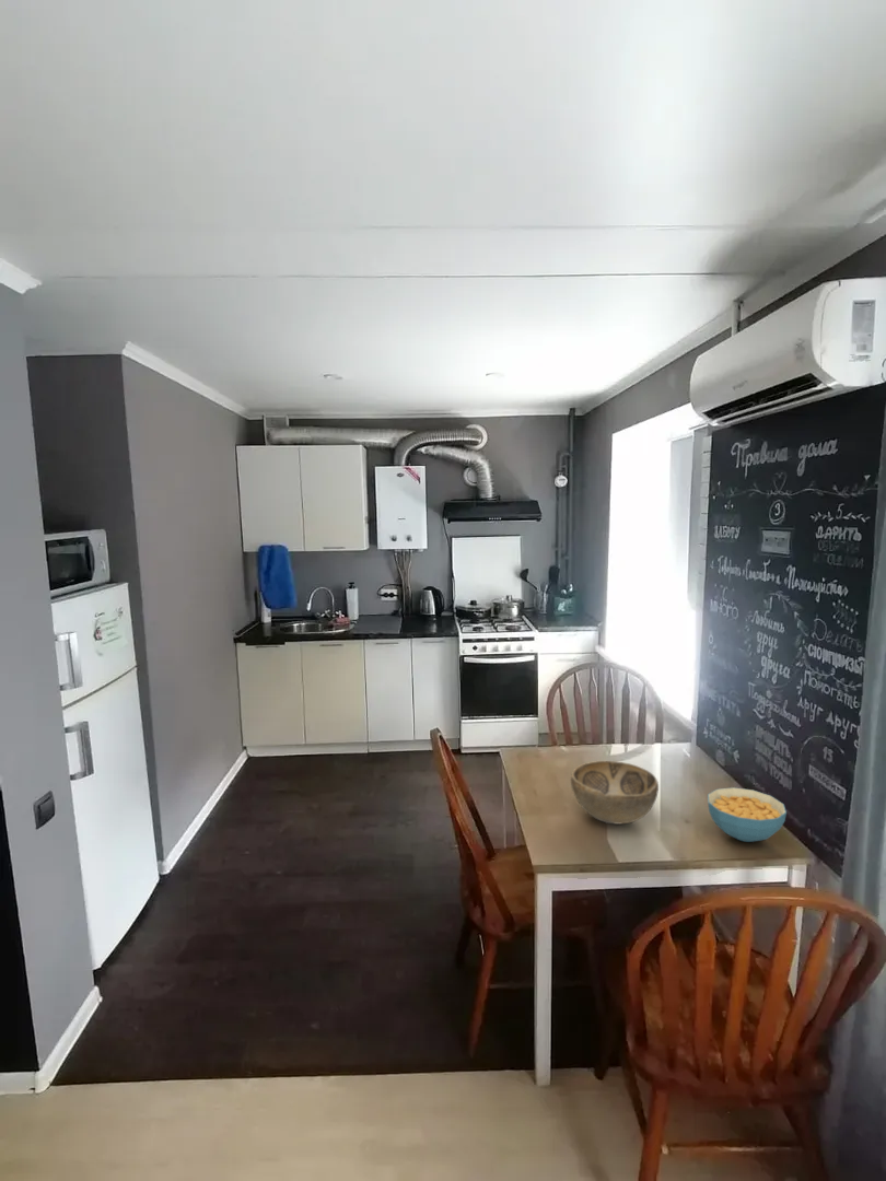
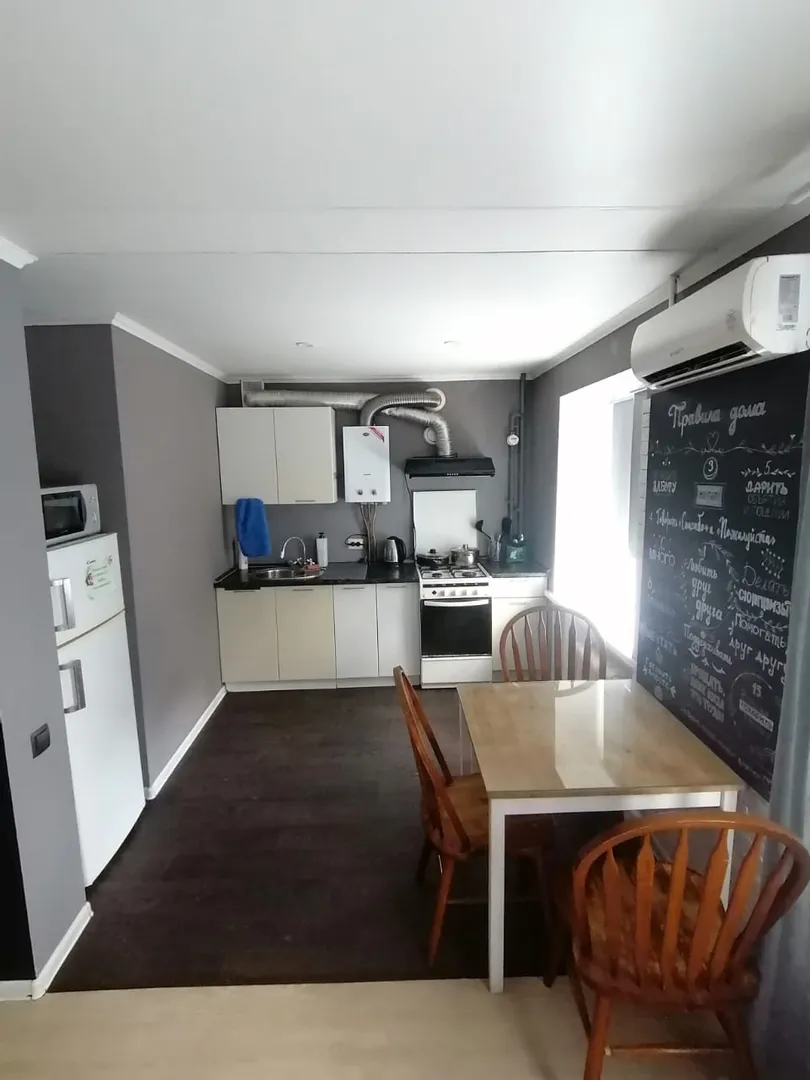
- decorative bowl [570,760,660,826]
- cereal bowl [707,786,788,843]
